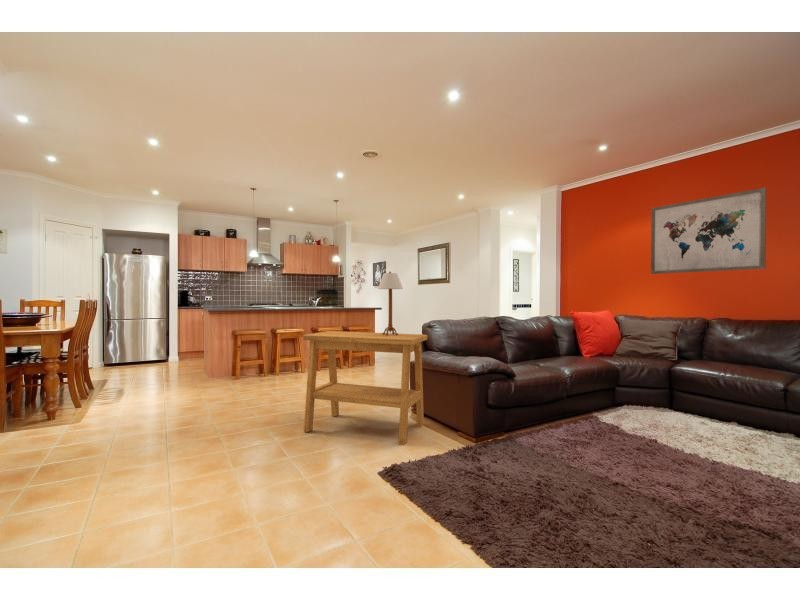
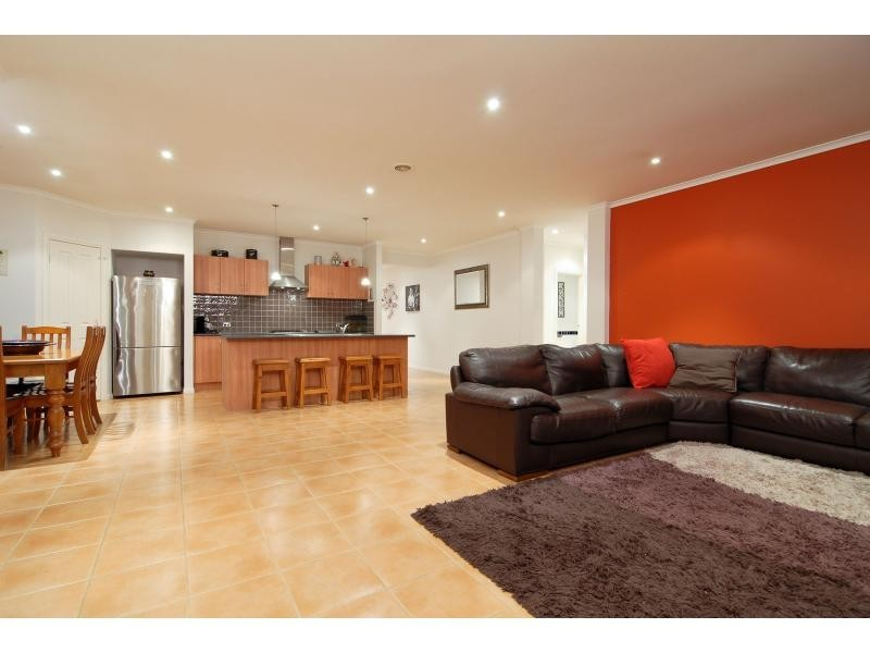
- side table [302,330,428,446]
- wall art [650,186,767,275]
- table lamp [377,270,404,336]
